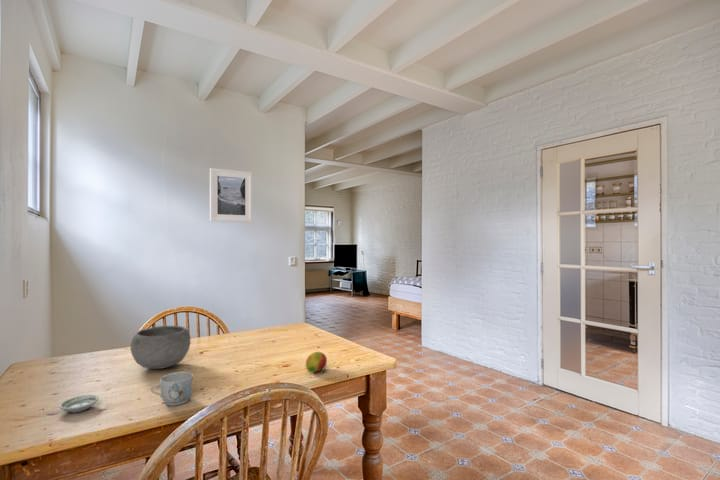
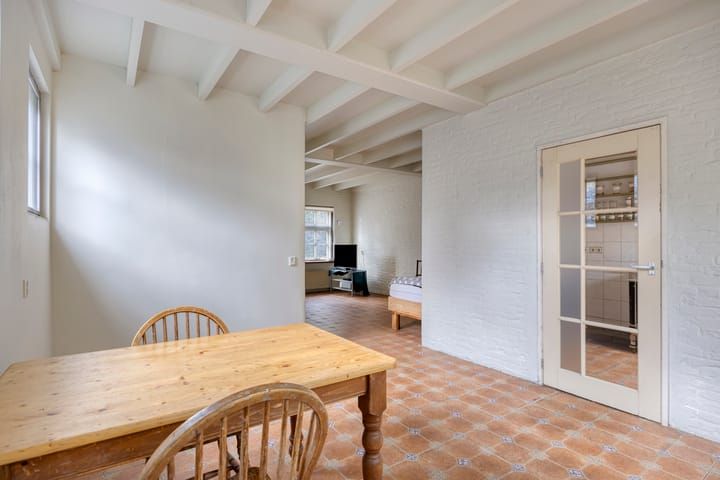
- bowl [129,325,191,370]
- saucer [58,394,100,413]
- fruit [305,351,328,373]
- mug [150,371,194,407]
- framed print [209,167,253,223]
